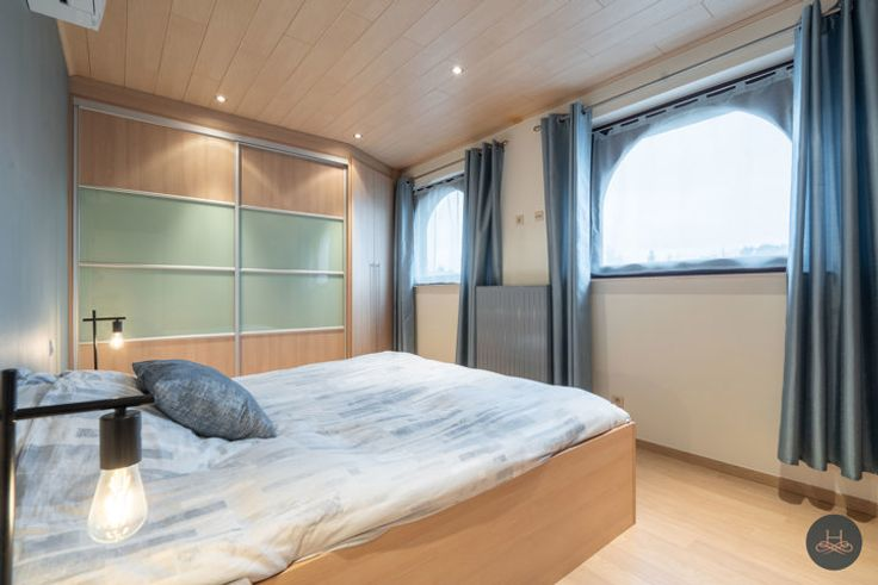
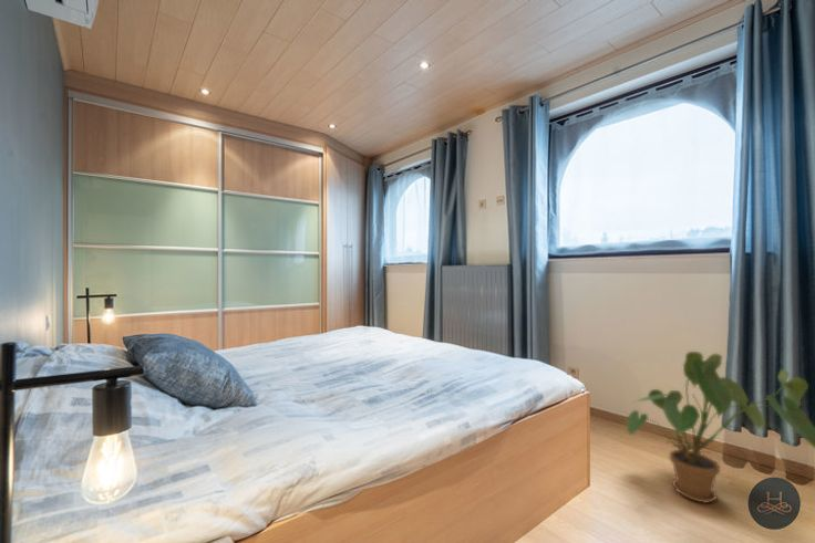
+ house plant [626,351,815,504]
